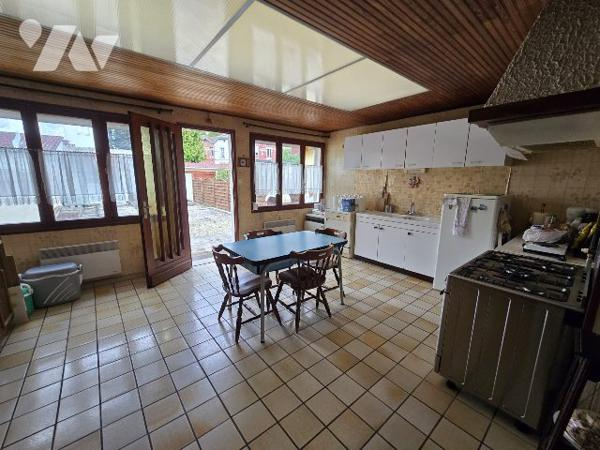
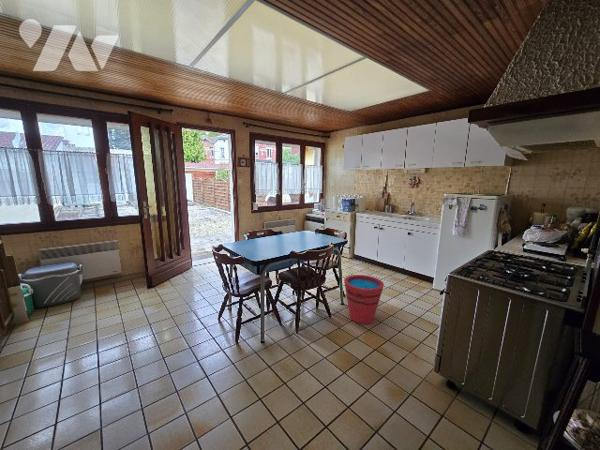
+ bucket [343,274,385,325]
